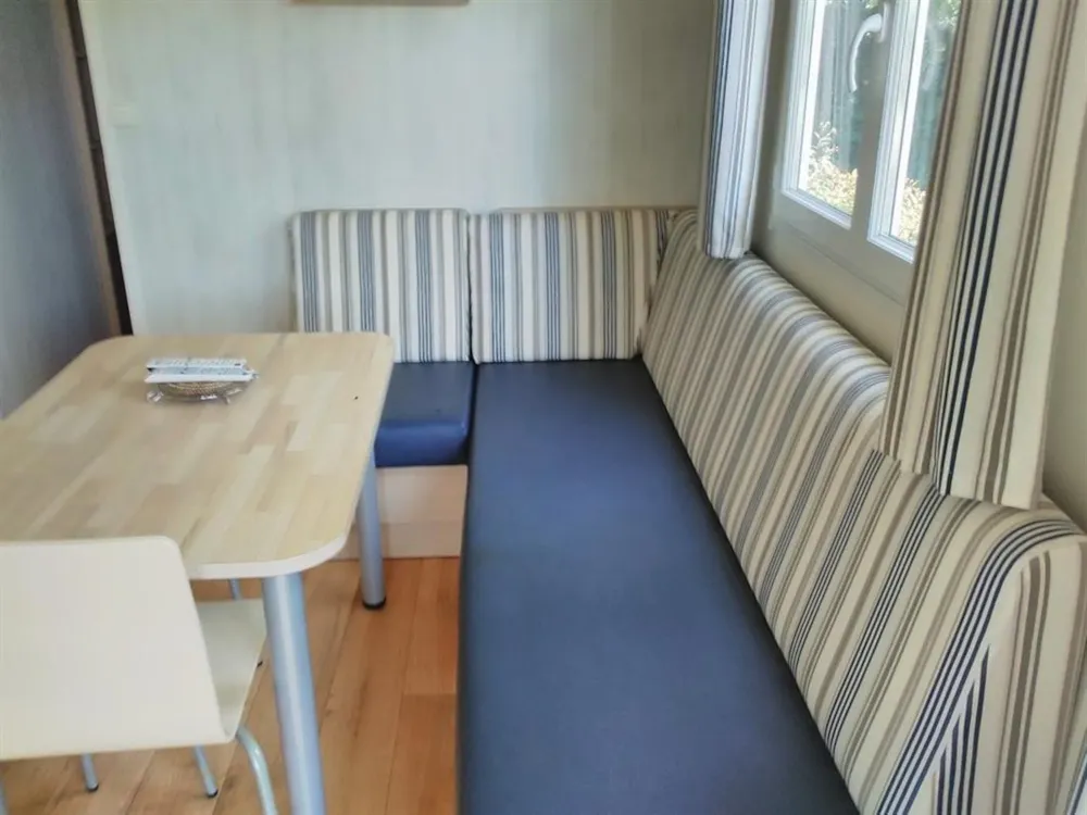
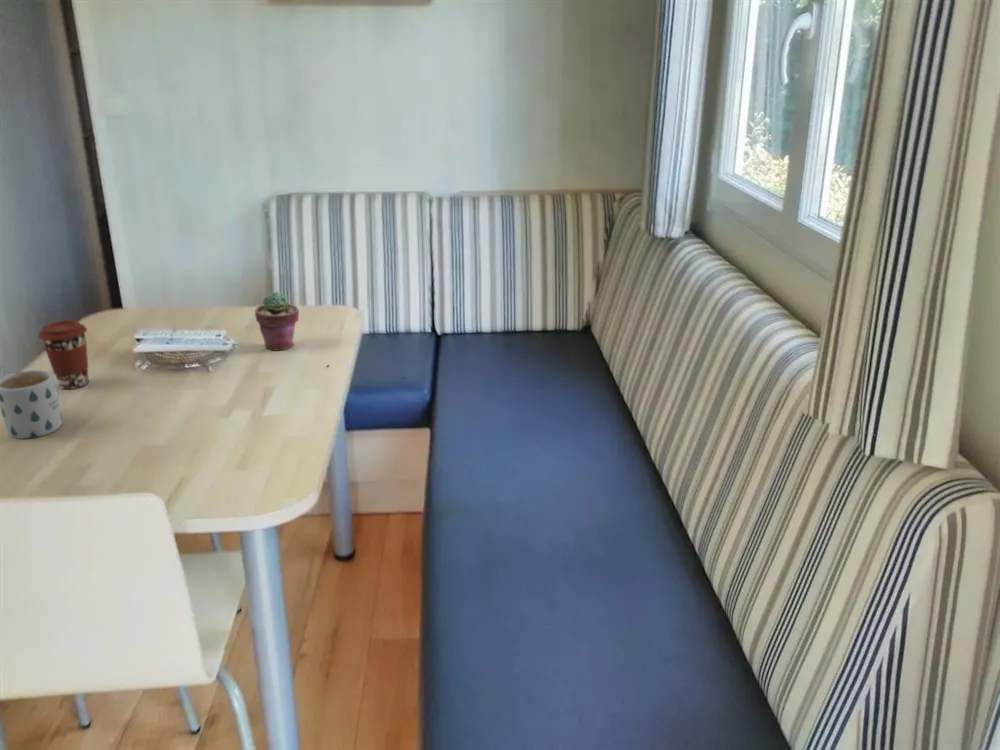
+ potted succulent [254,291,300,352]
+ coffee cup [37,319,90,390]
+ mug [0,369,63,440]
